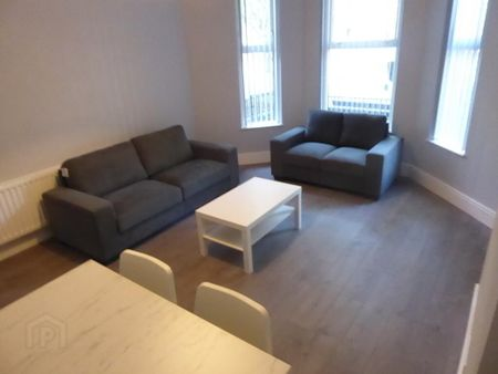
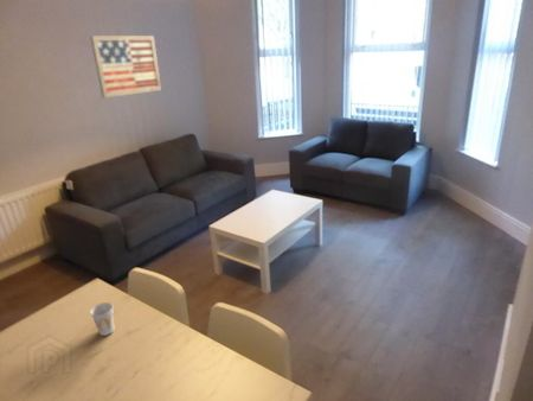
+ cup [89,301,116,337]
+ wall art [89,34,162,100]
